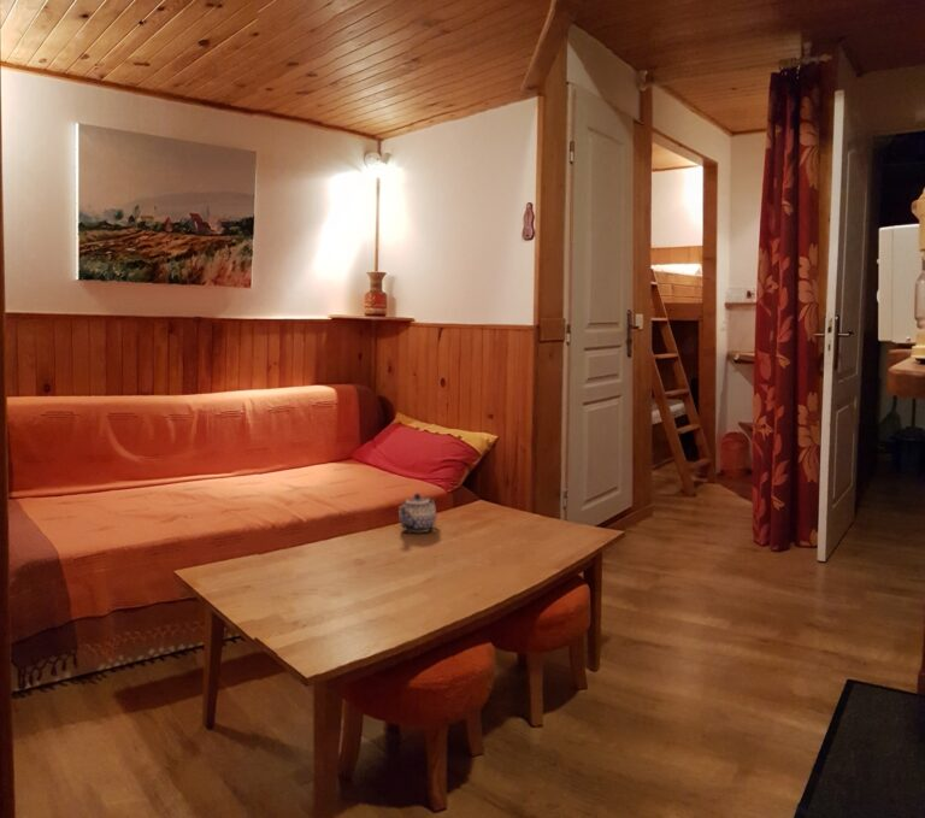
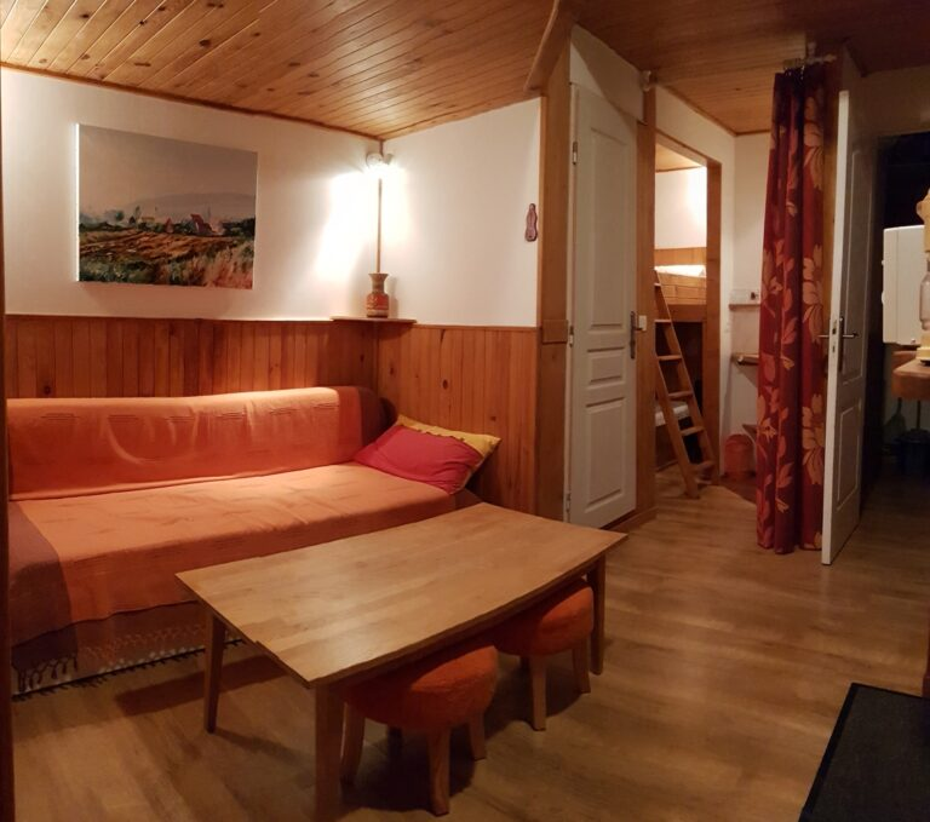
- teapot [397,493,437,534]
